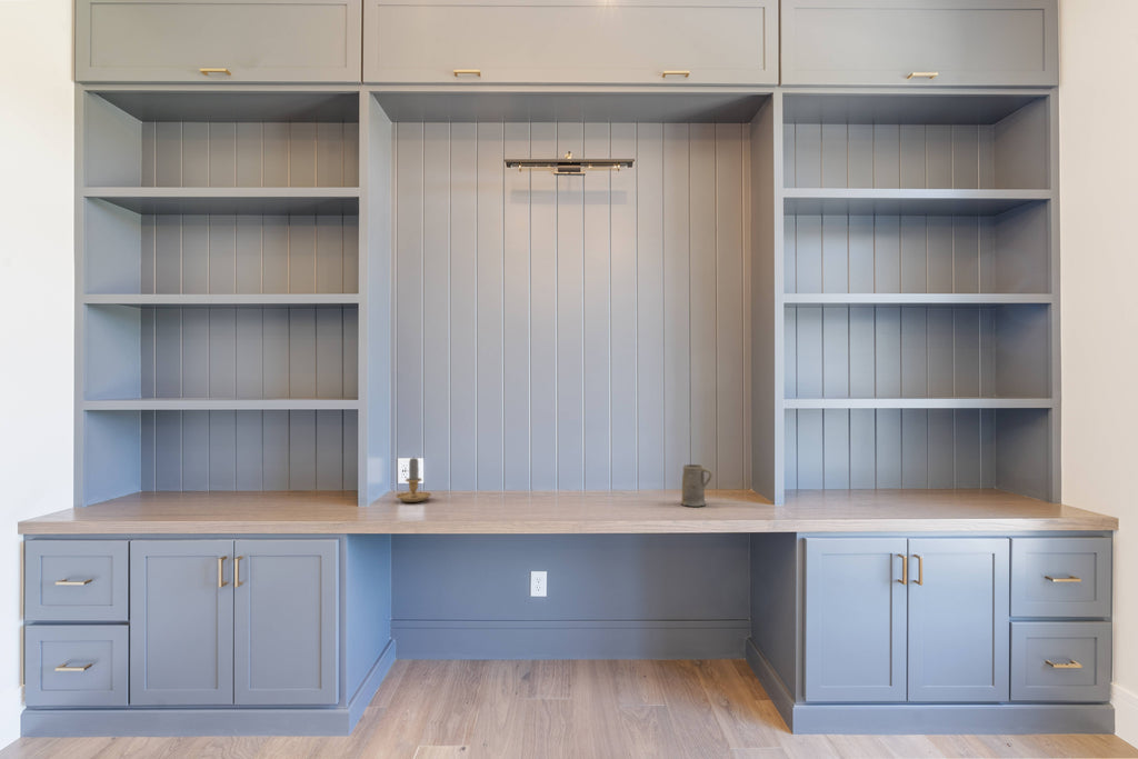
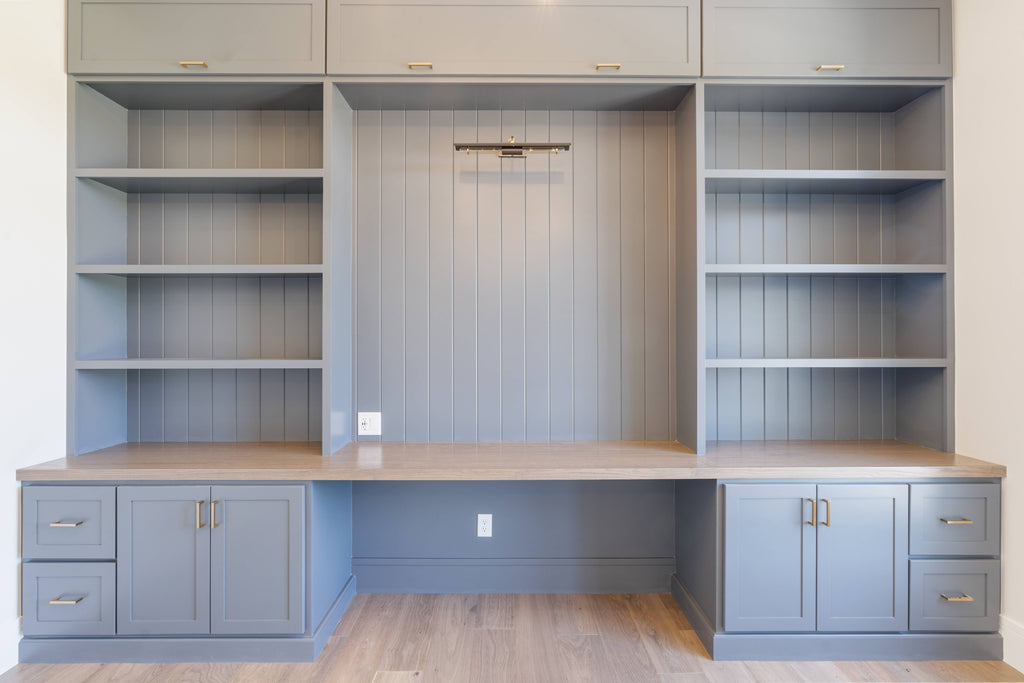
- candle [395,457,432,503]
- mug [679,463,713,508]
